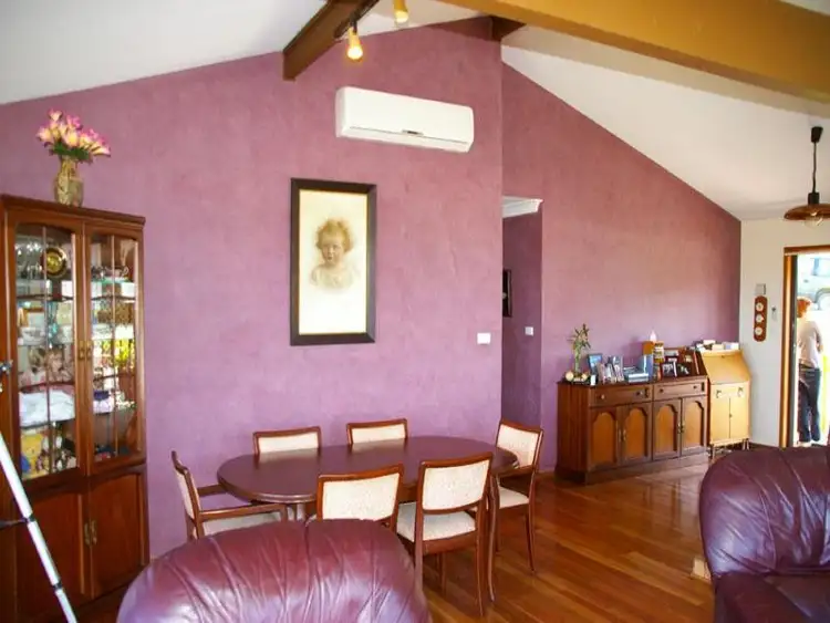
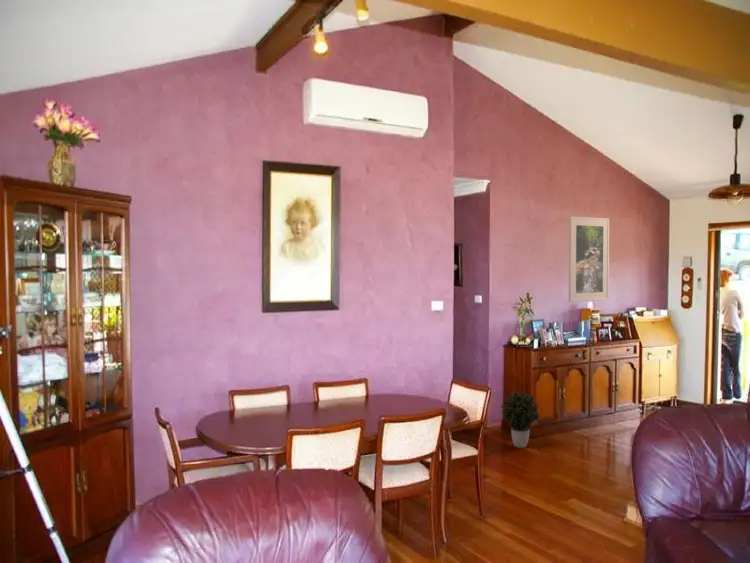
+ potted plant [499,390,541,449]
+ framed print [568,215,610,303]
